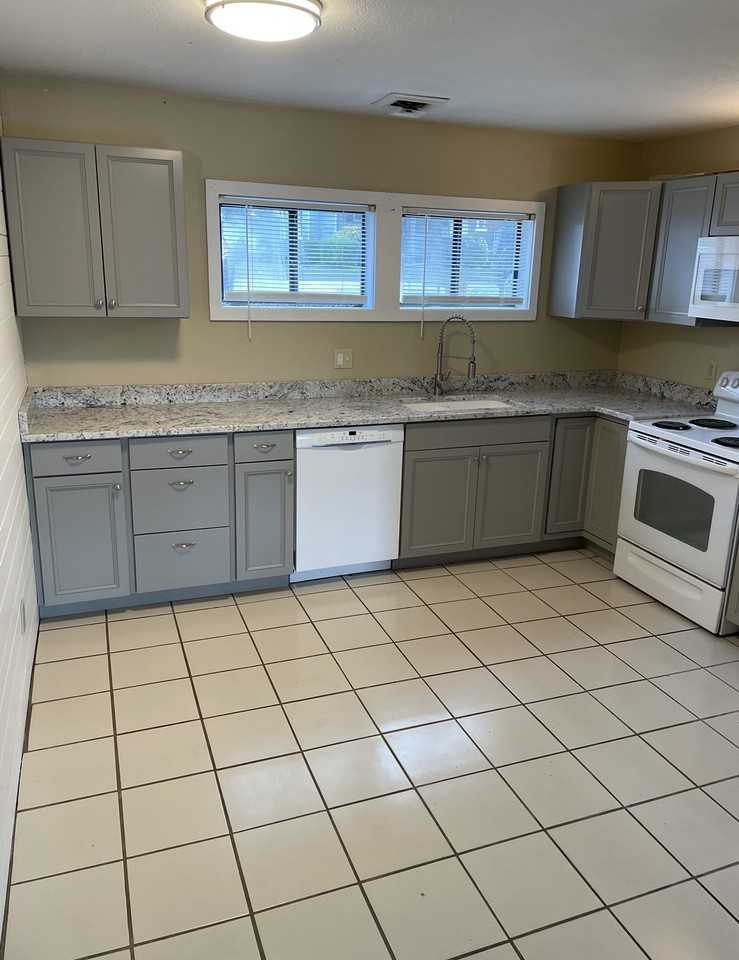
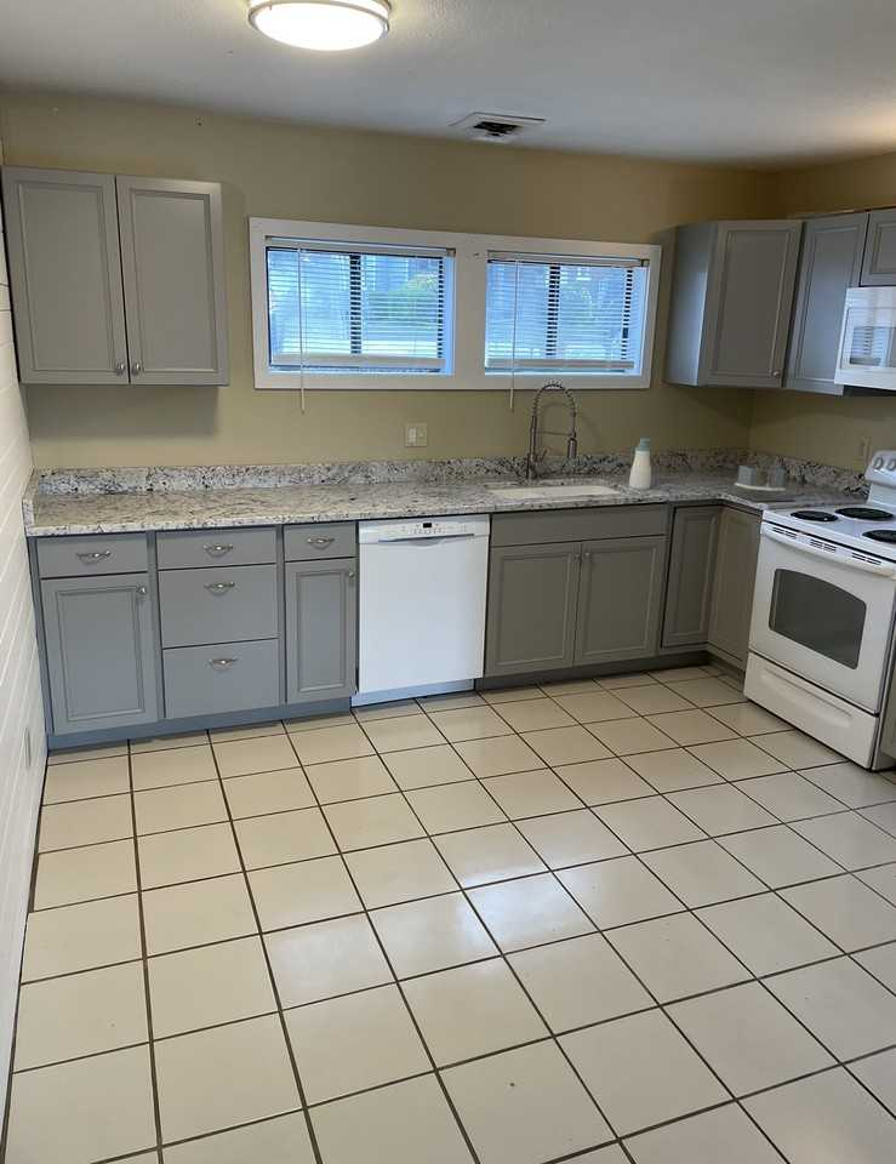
+ soap bottle [628,438,652,490]
+ utensil holder [723,464,797,502]
